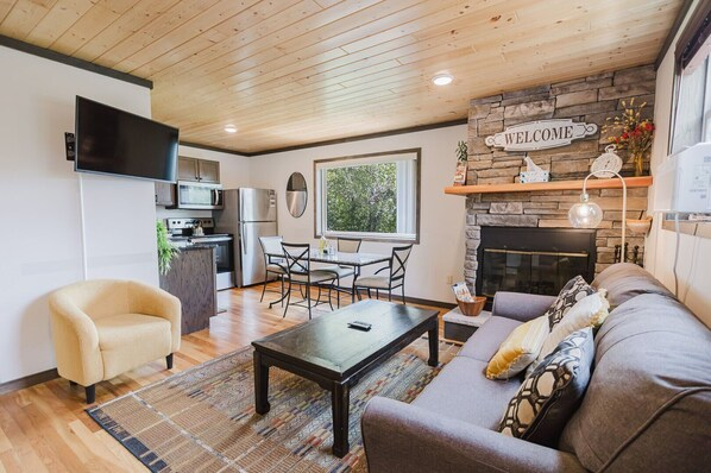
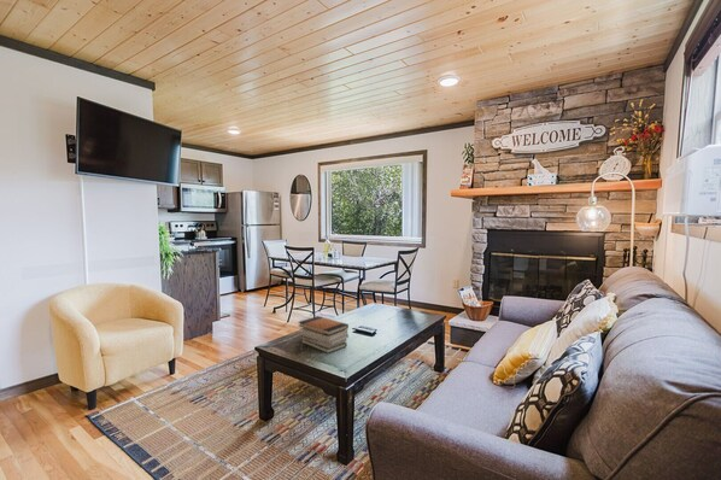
+ book stack [297,315,350,355]
